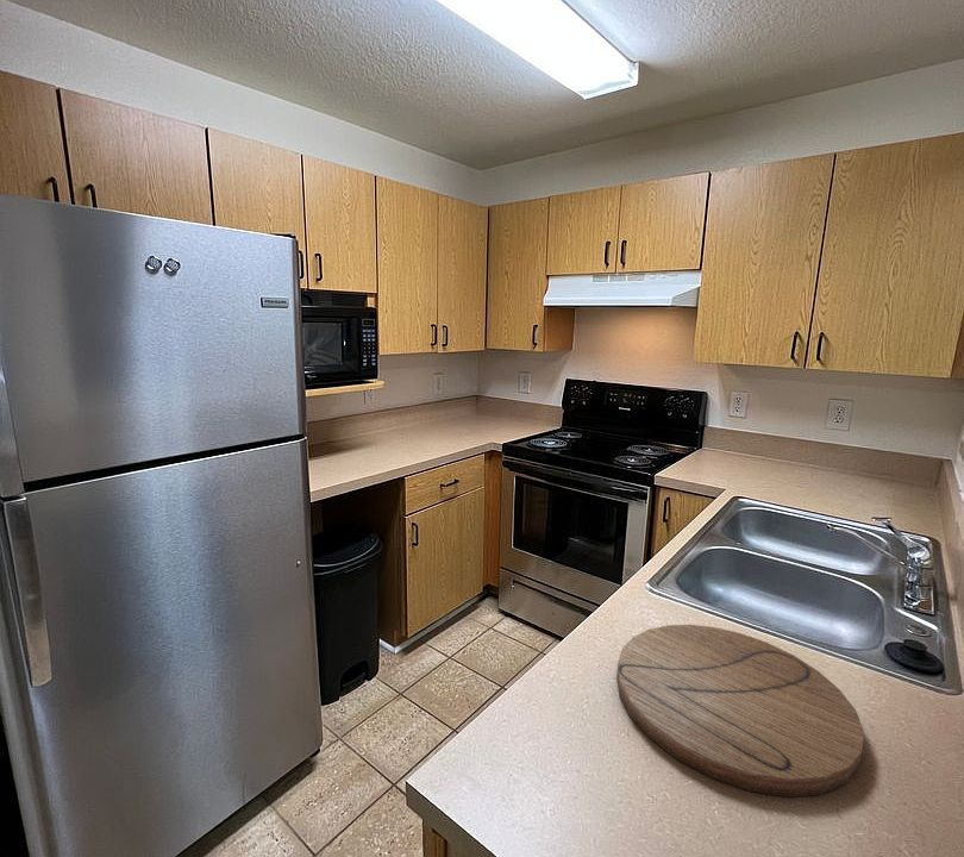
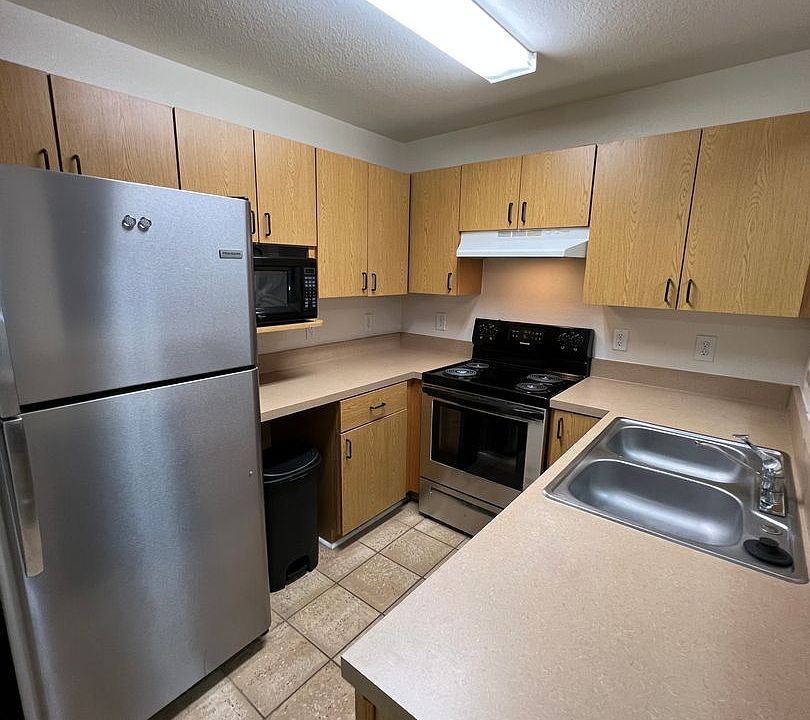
- cutting board [615,624,865,799]
